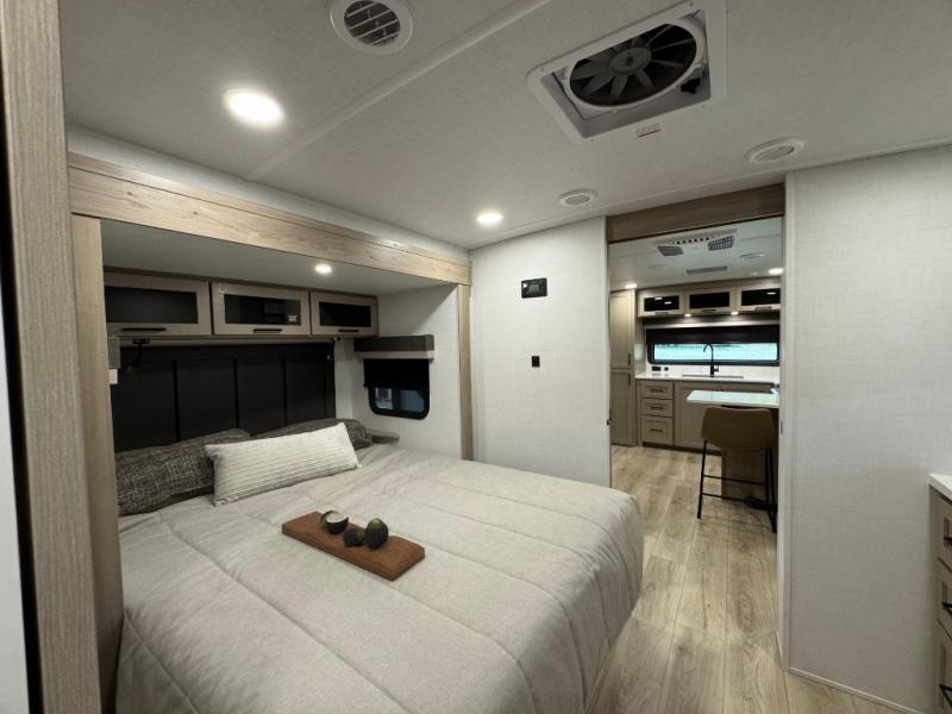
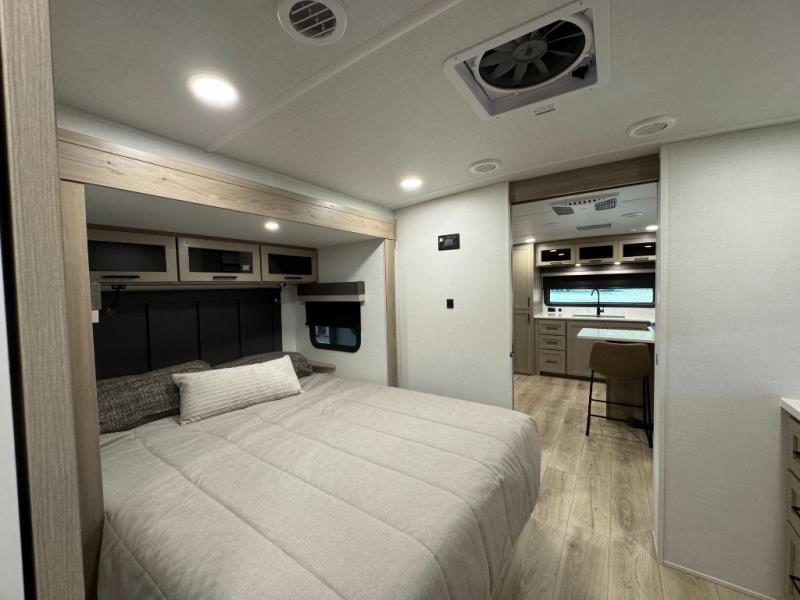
- decorative tray [281,509,426,582]
